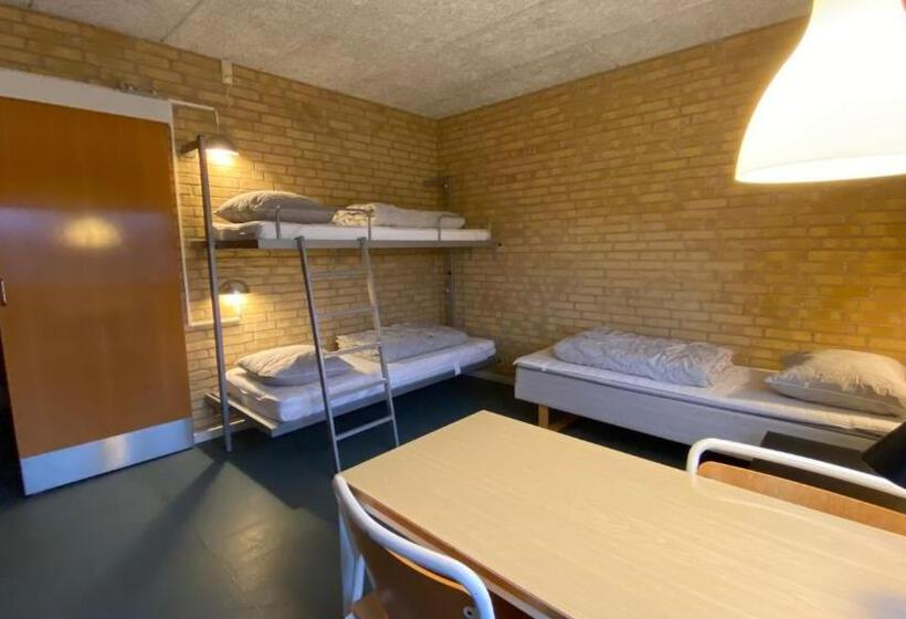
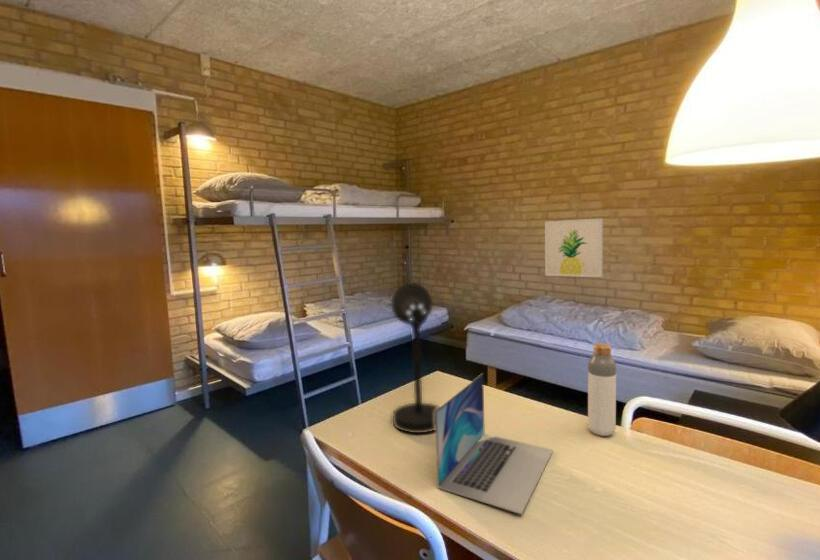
+ bottle [587,342,617,437]
+ laptop [435,372,554,516]
+ wall art [544,217,604,278]
+ desk lamp [390,282,441,434]
